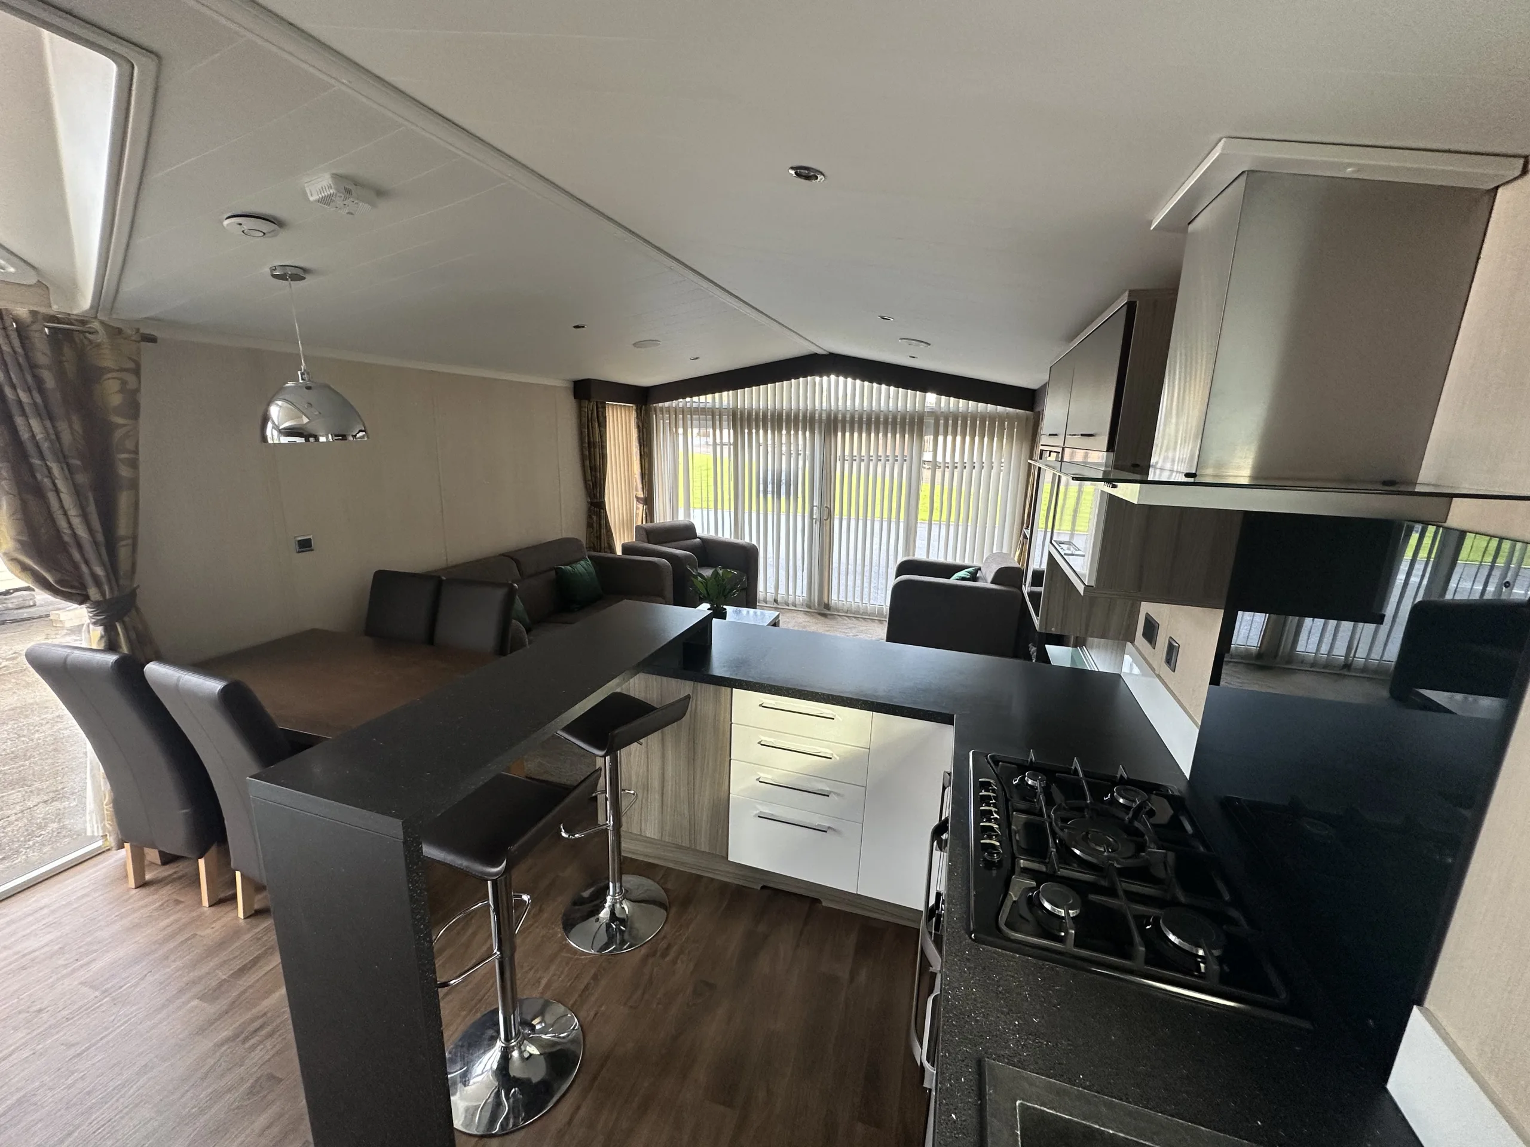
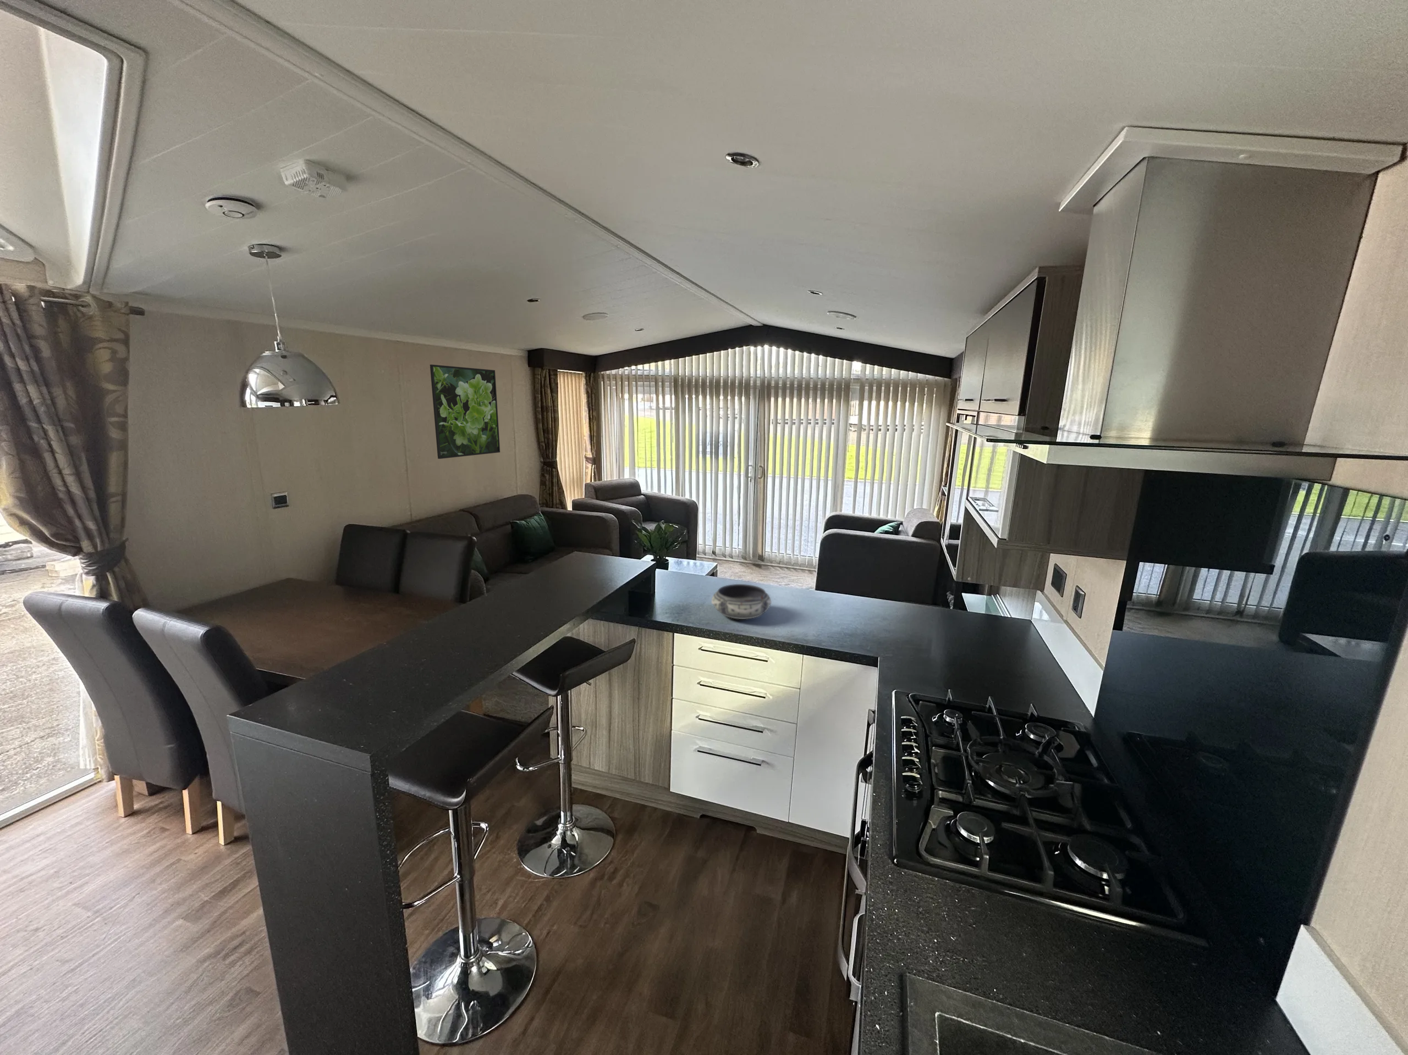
+ bowl [711,584,773,619]
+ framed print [429,363,500,460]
